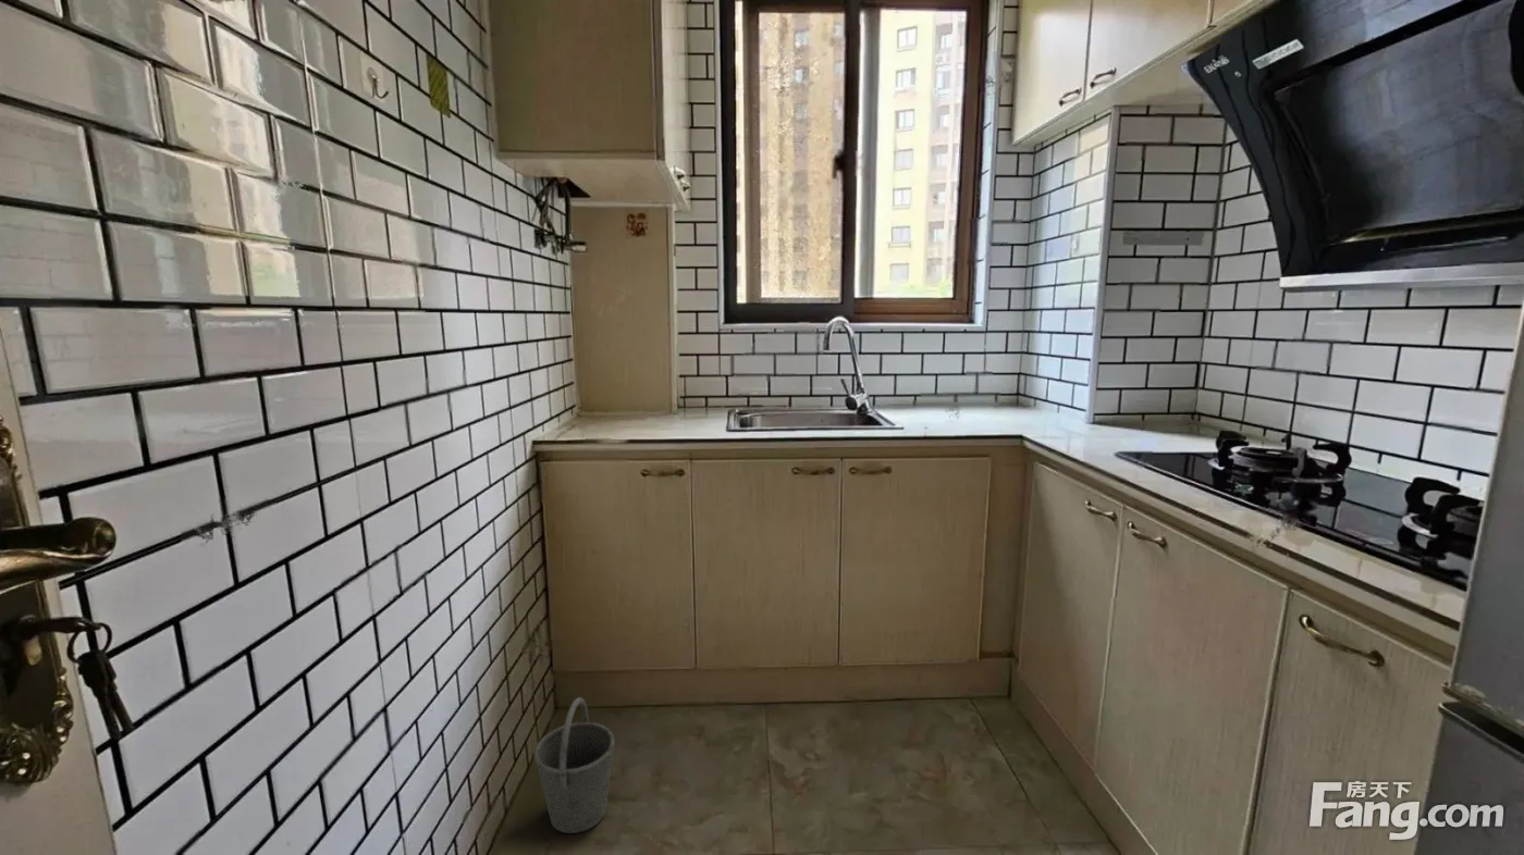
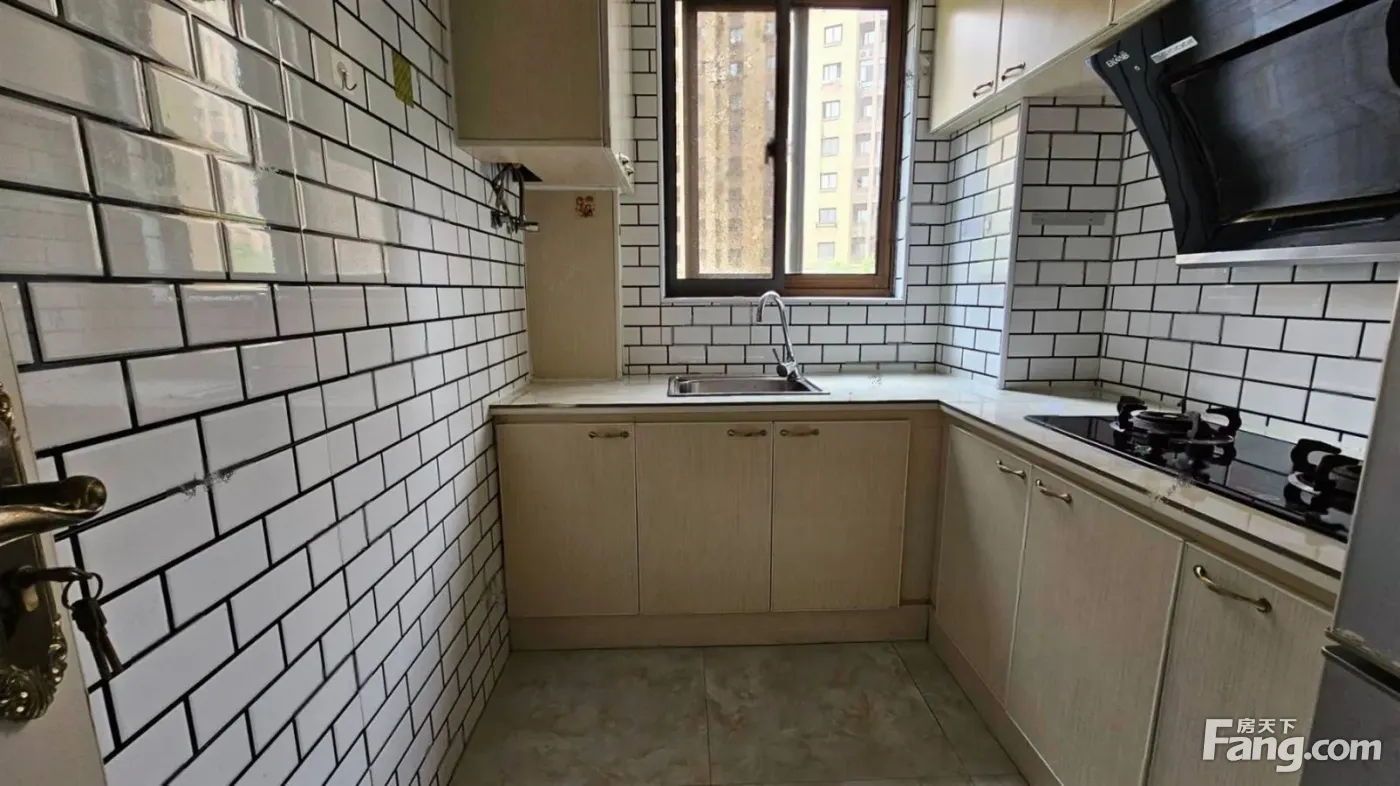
- bucket [533,696,616,834]
